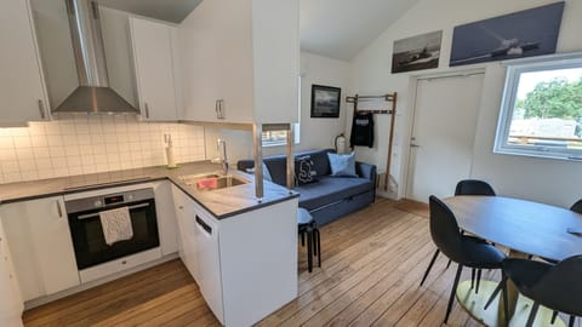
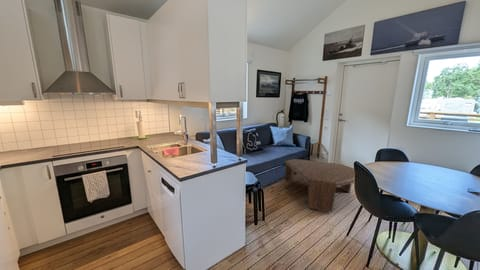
+ coffee table [284,158,355,213]
